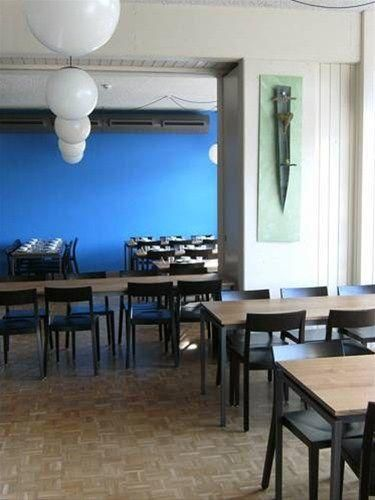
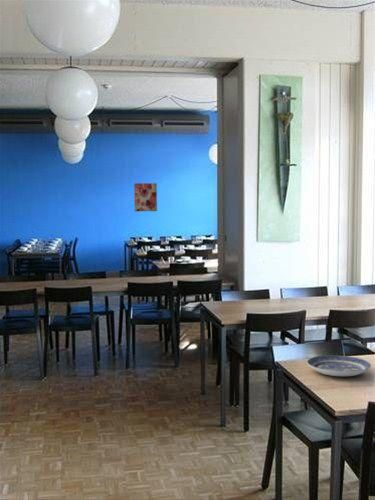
+ wall art [133,182,158,212]
+ plate [306,354,372,377]
